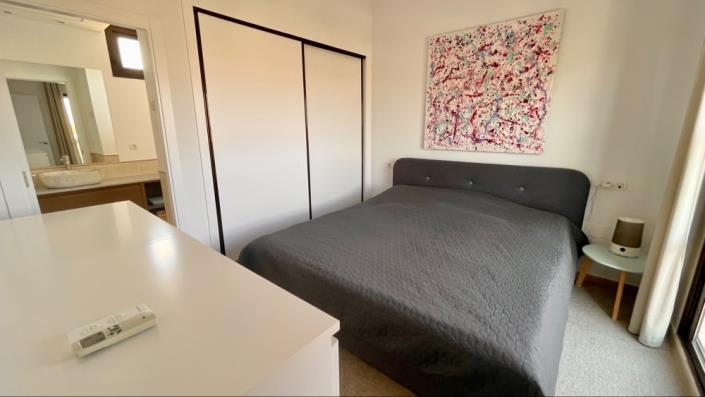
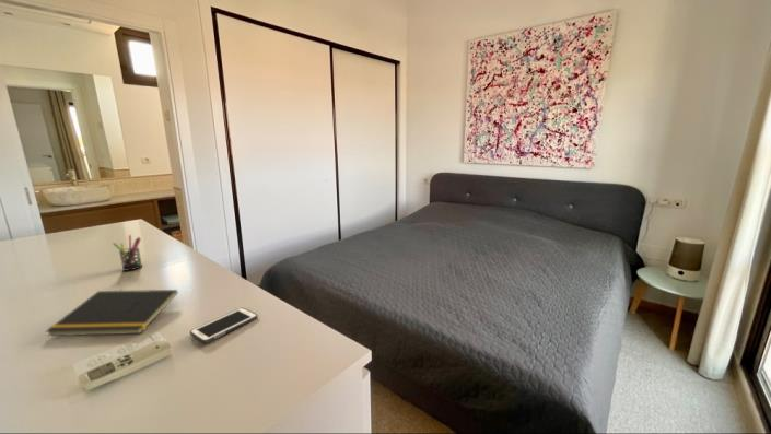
+ cell phone [189,307,259,344]
+ notepad [45,289,179,337]
+ pen holder [112,234,143,272]
